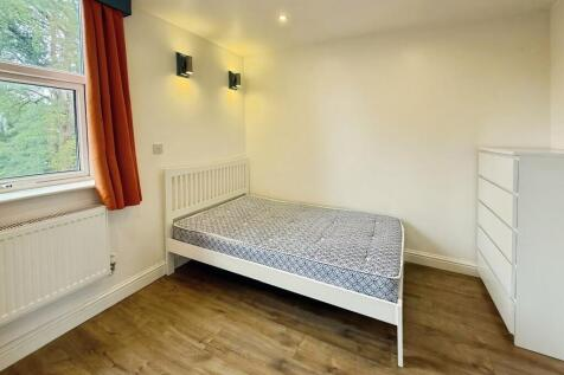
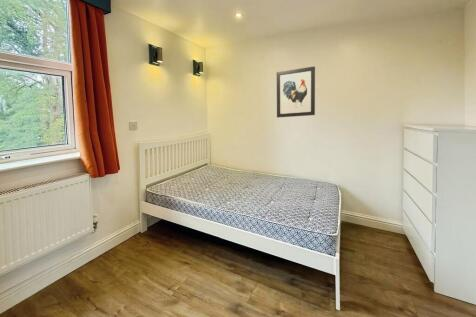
+ wall art [276,65,316,118]
